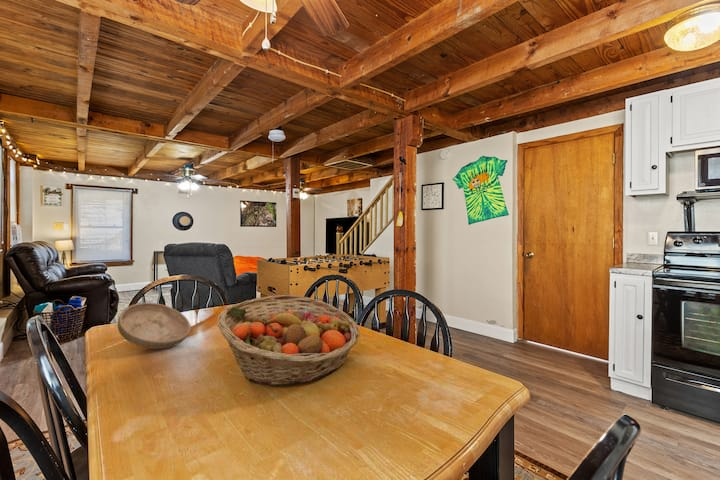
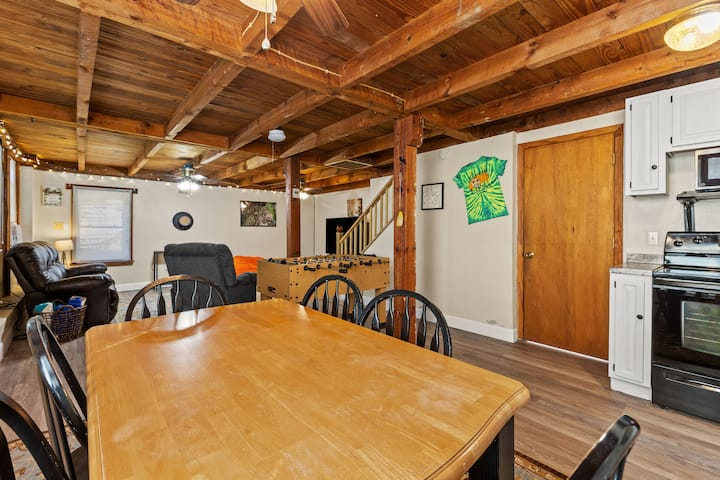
- fruit basket [216,294,361,387]
- bowl [117,302,192,350]
